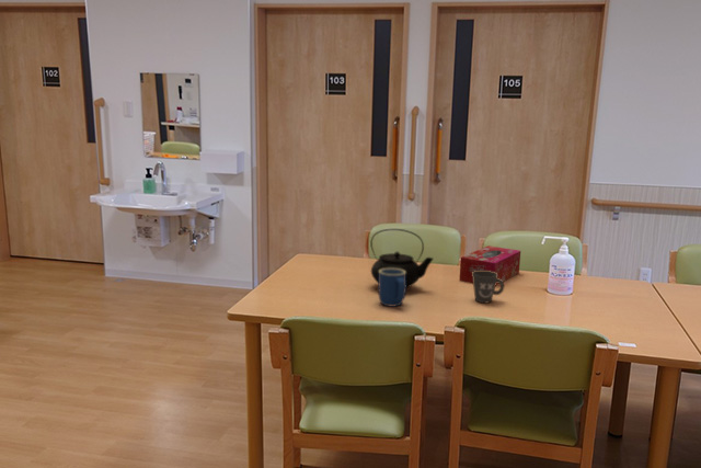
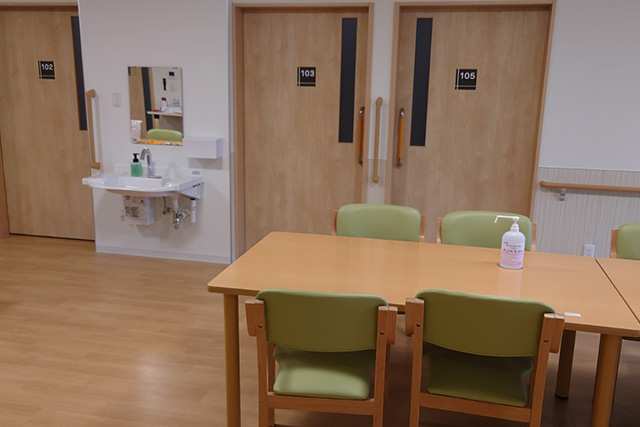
- tissue box [458,244,521,287]
- mug [472,271,505,304]
- mug [378,269,407,308]
- teapot [369,228,434,289]
